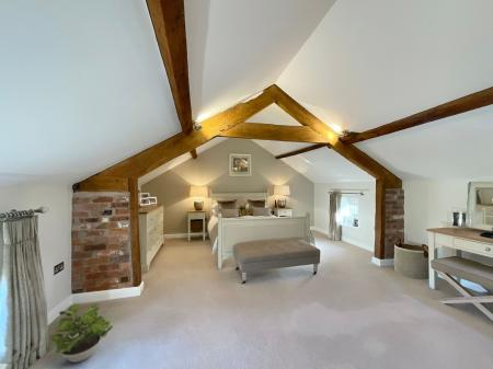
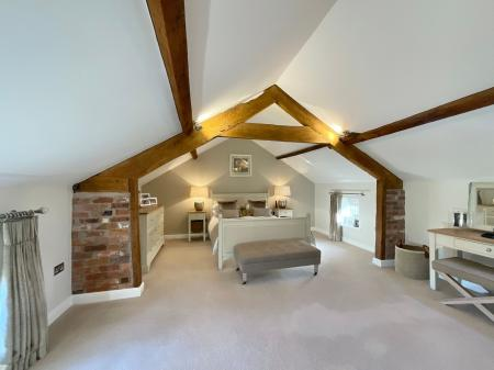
- potted plant [49,303,114,364]
